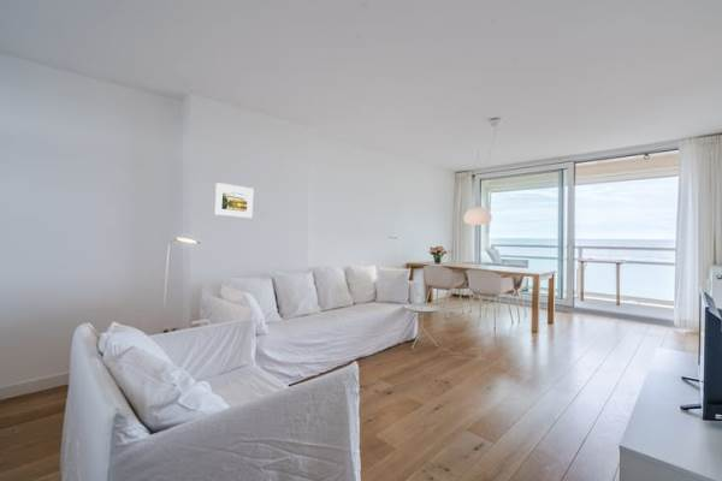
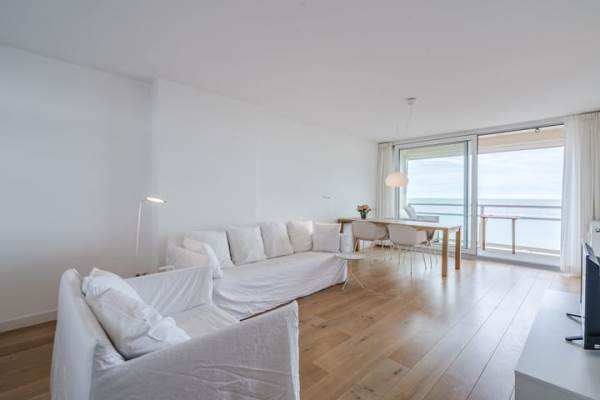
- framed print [214,182,255,219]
